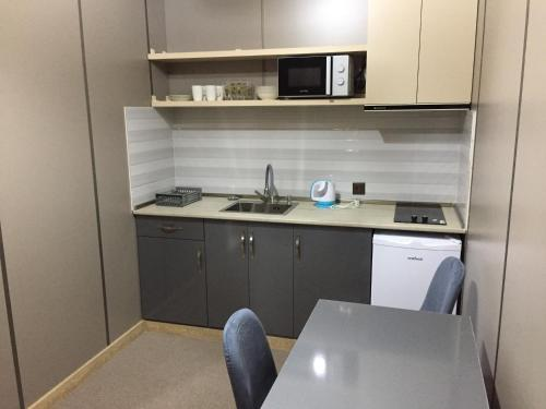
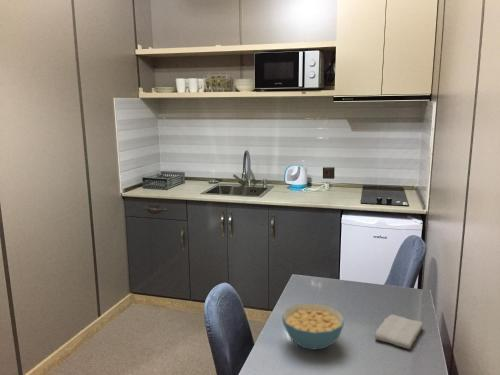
+ cereal bowl [281,302,346,351]
+ washcloth [374,314,424,350]
